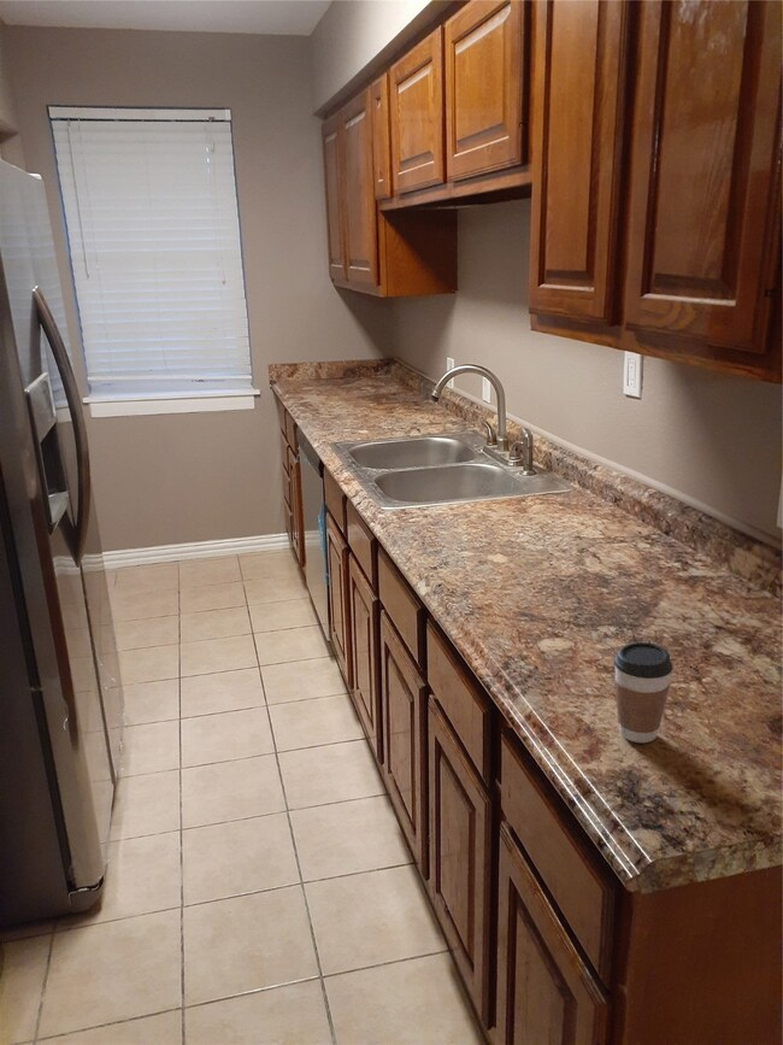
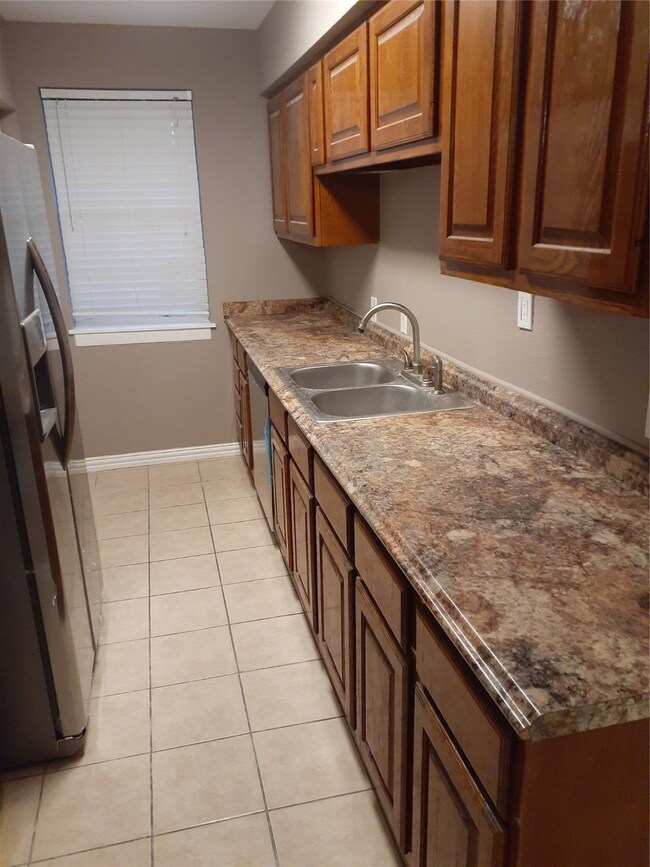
- coffee cup [613,641,673,744]
